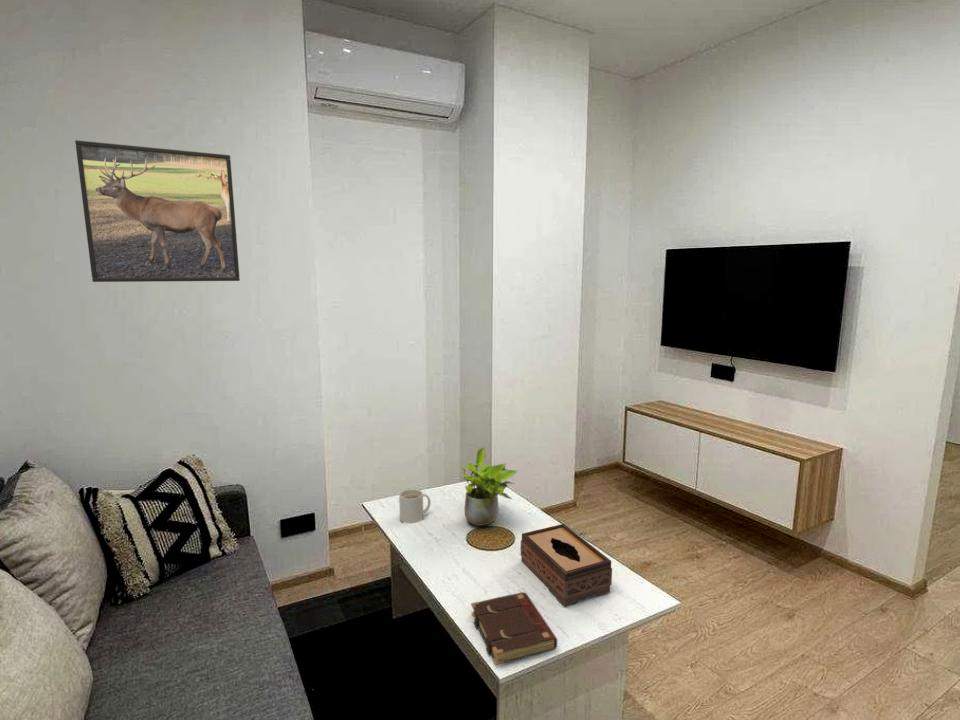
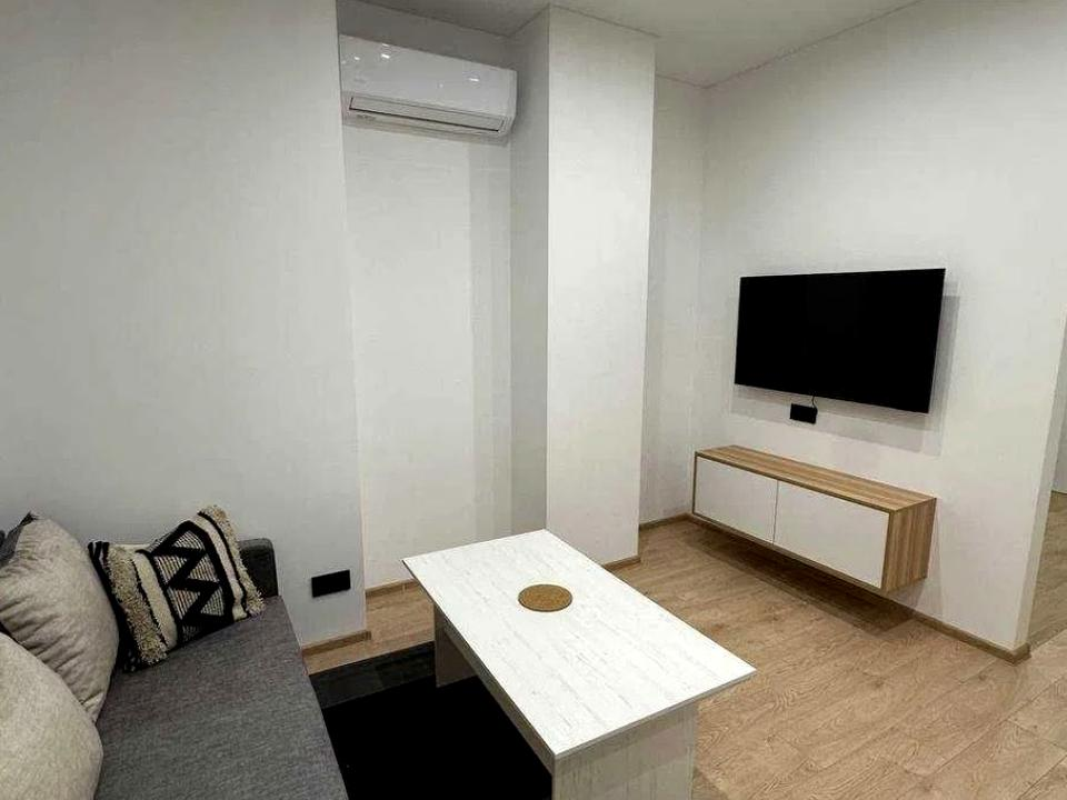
- tissue box [520,523,613,607]
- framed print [74,139,241,283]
- potted plant [460,446,519,527]
- book [470,591,558,666]
- mug [398,488,432,524]
